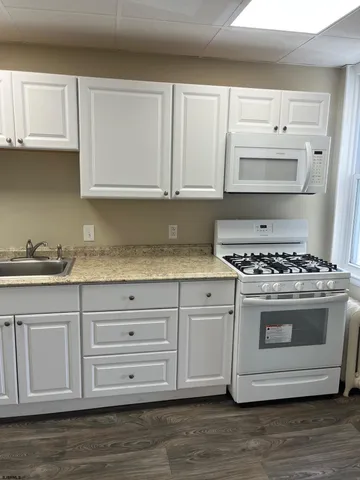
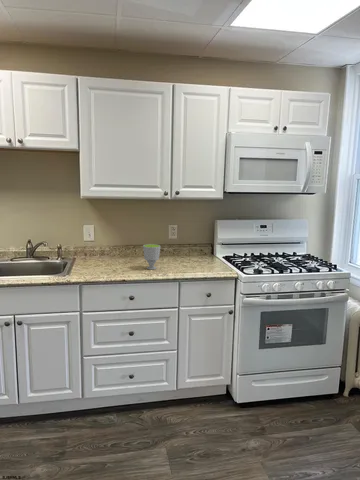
+ cup [142,243,161,270]
